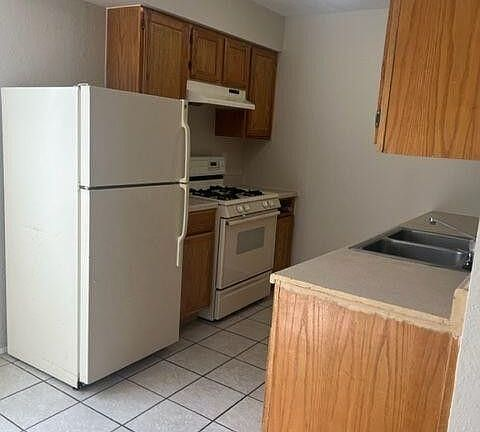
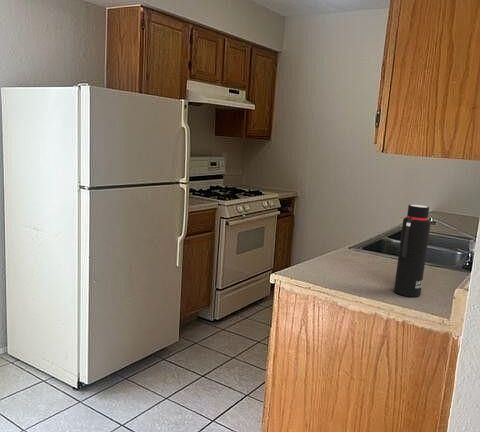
+ water bottle [393,204,432,298]
